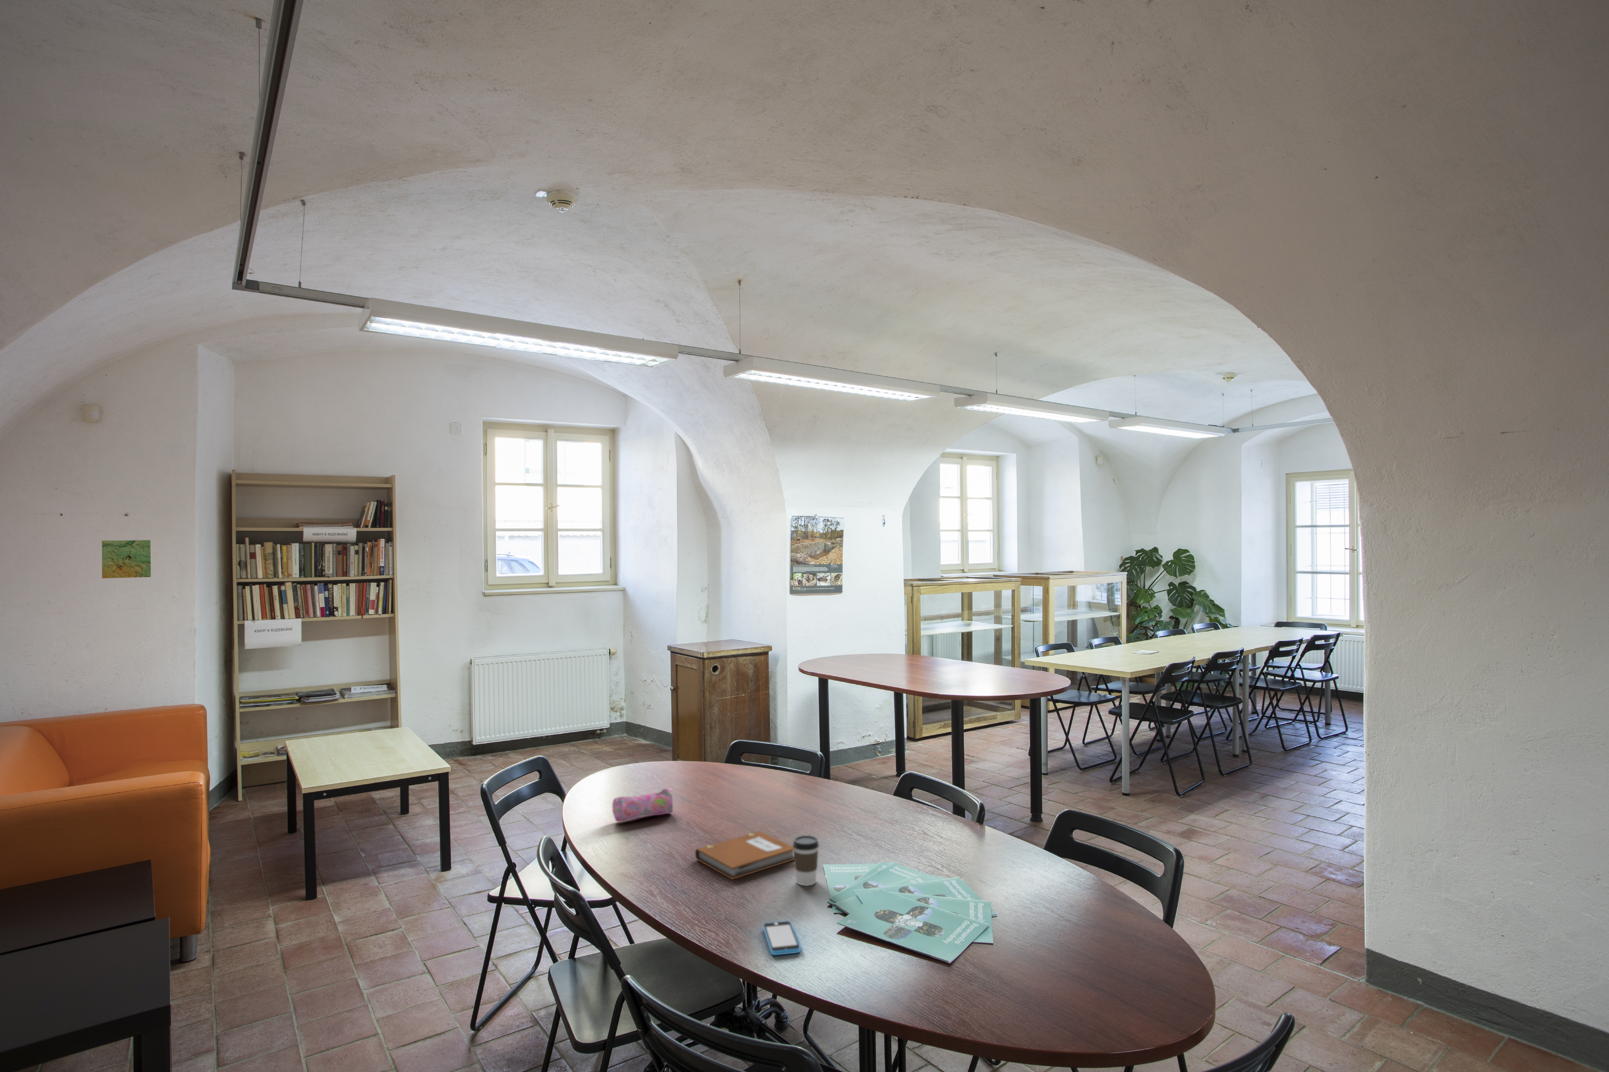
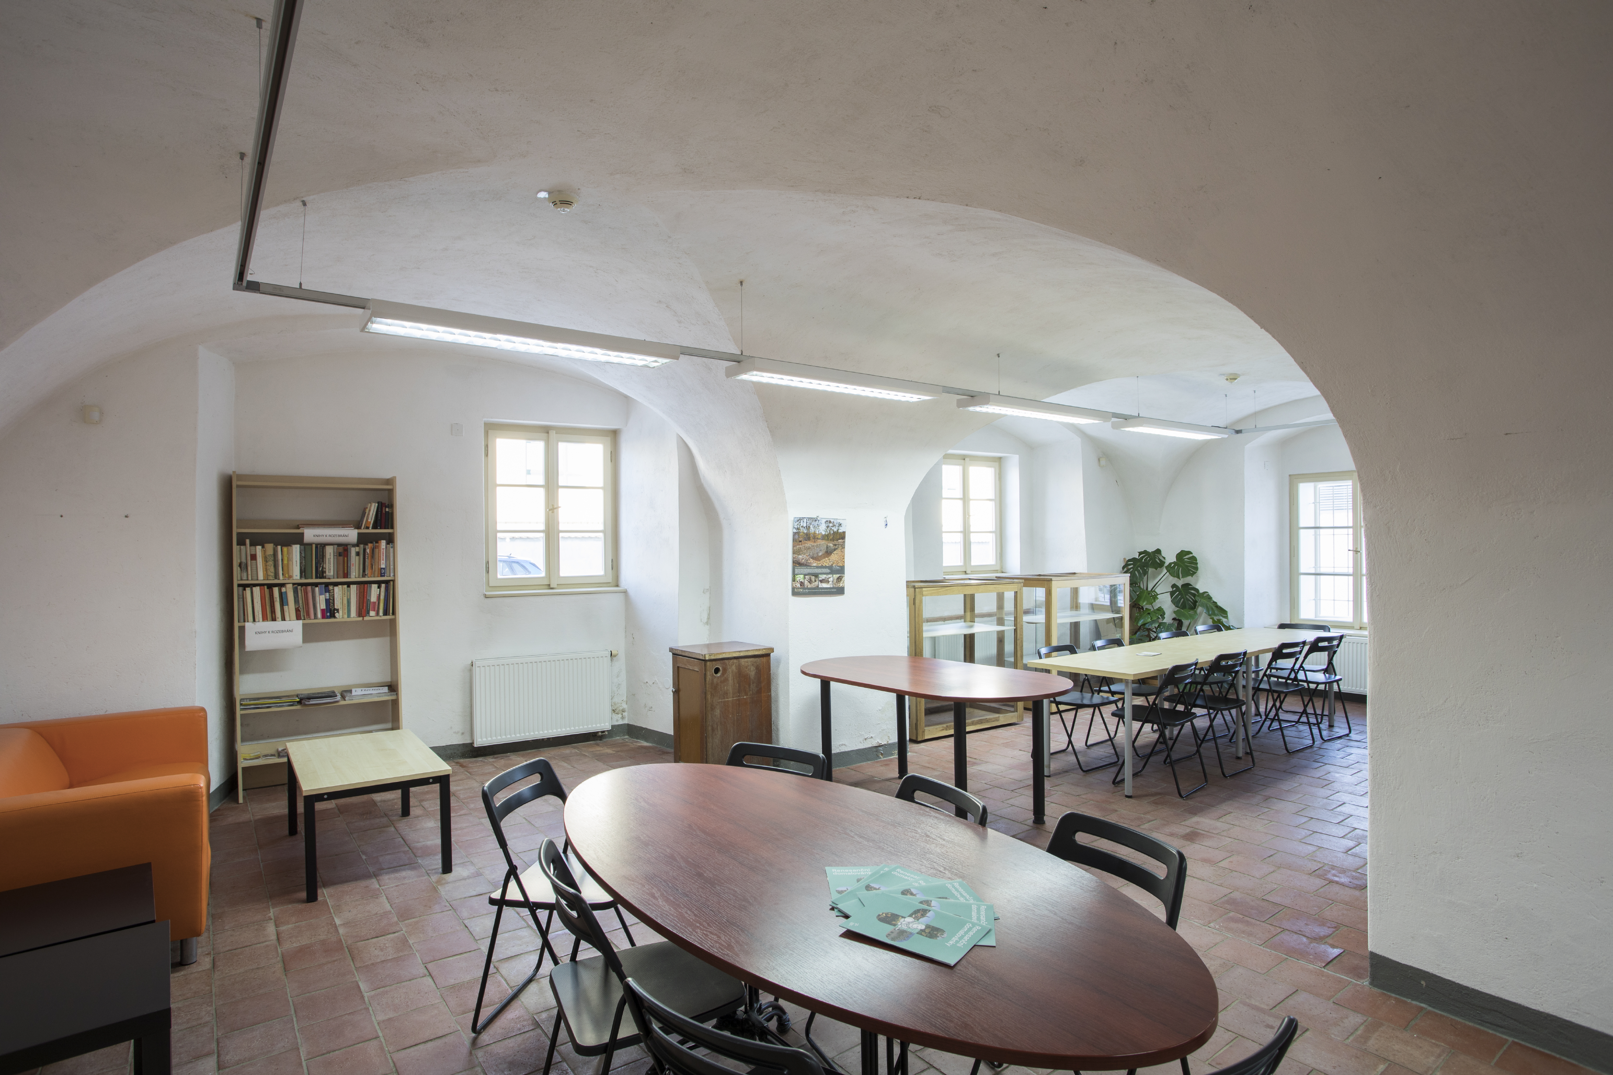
- notebook [694,832,794,881]
- smartphone [763,920,801,956]
- coffee cup [793,835,819,885]
- map [102,540,151,579]
- pencil case [612,788,673,823]
